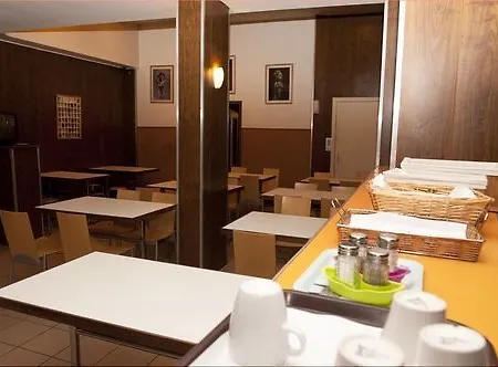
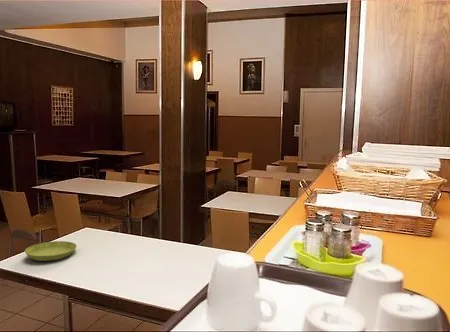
+ saucer [24,240,78,262]
